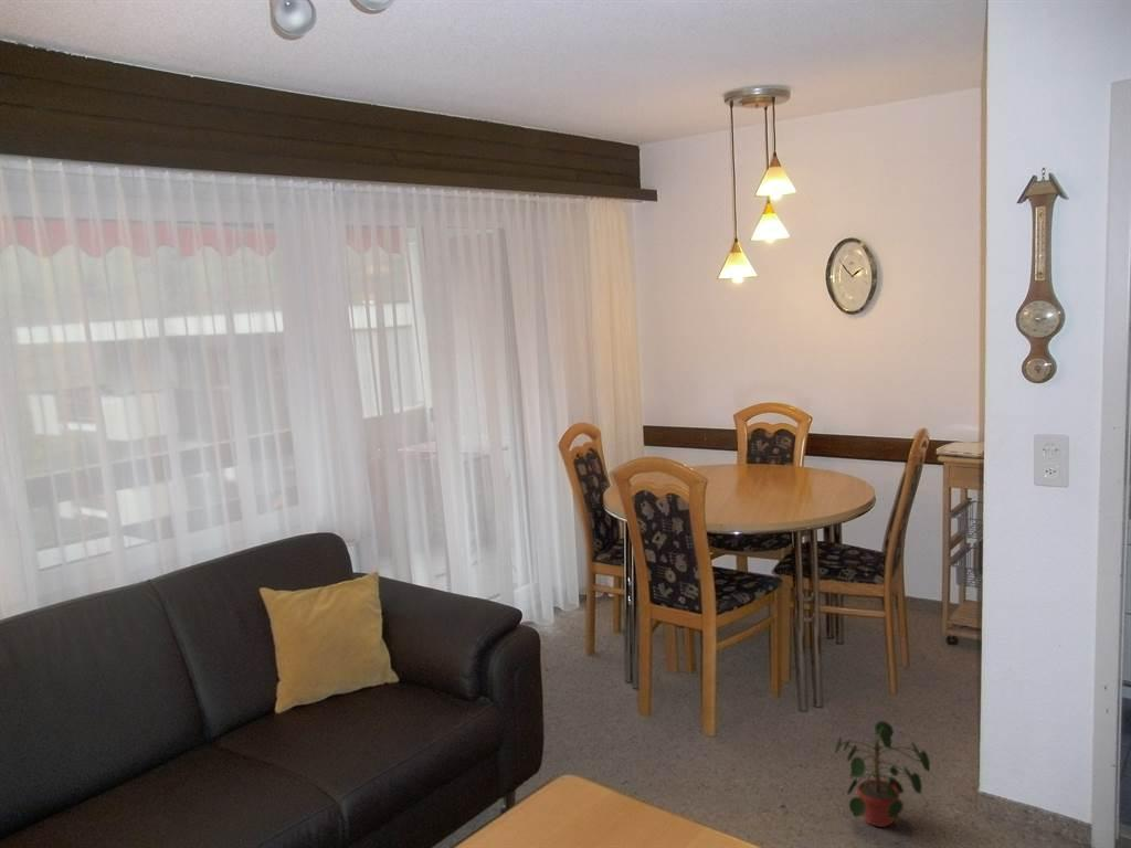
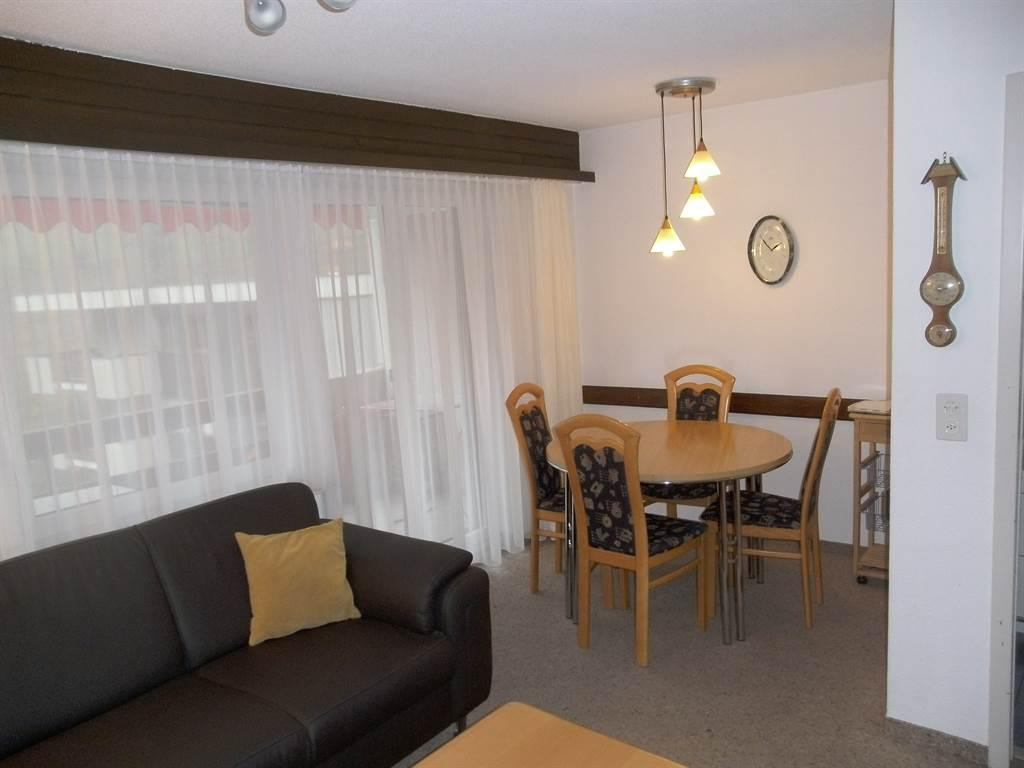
- potted plant [833,720,931,828]
